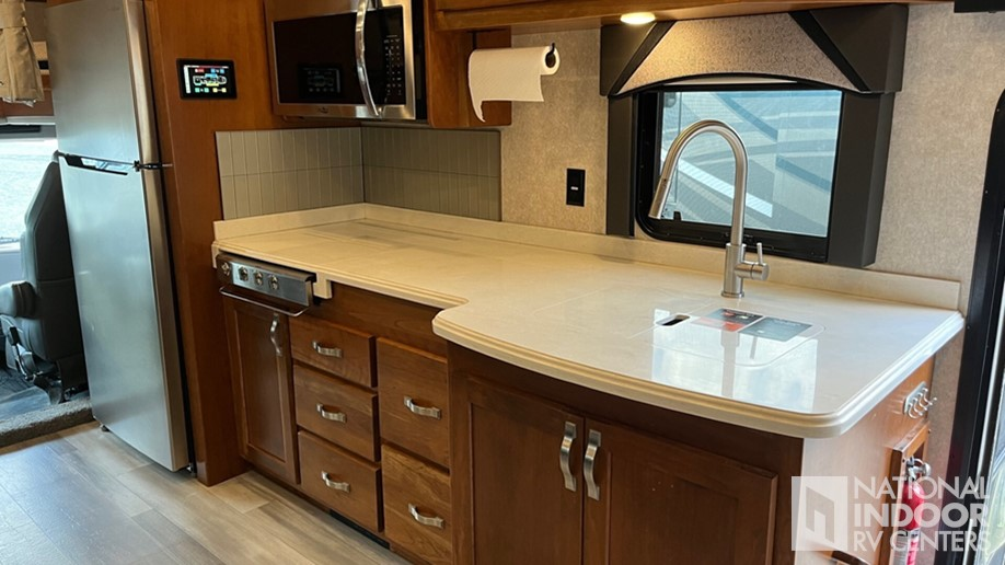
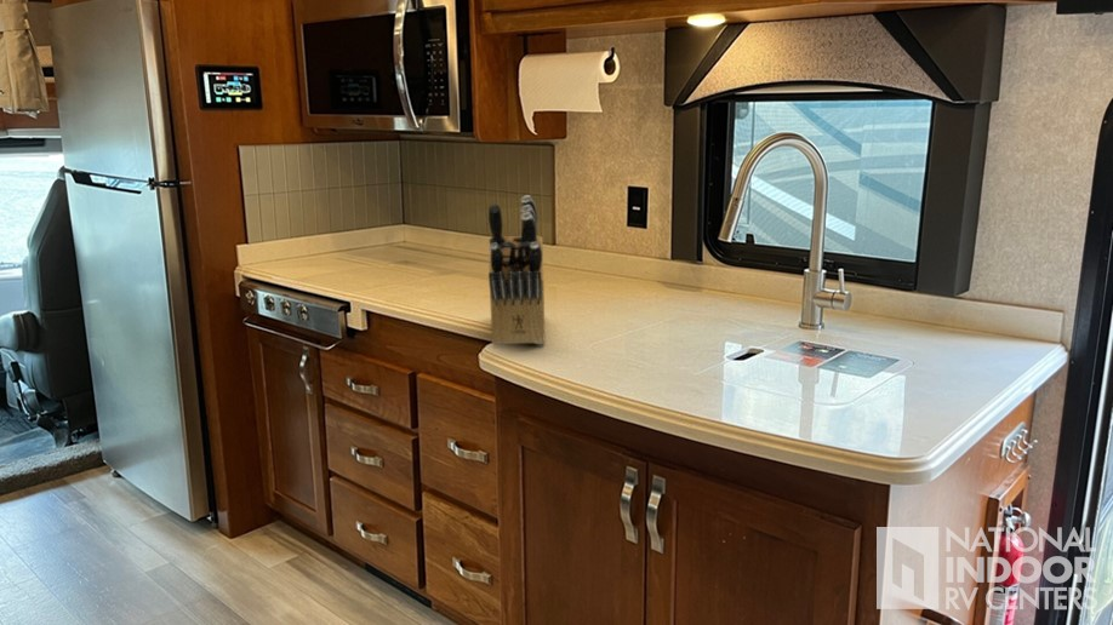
+ knife block [487,194,546,346]
